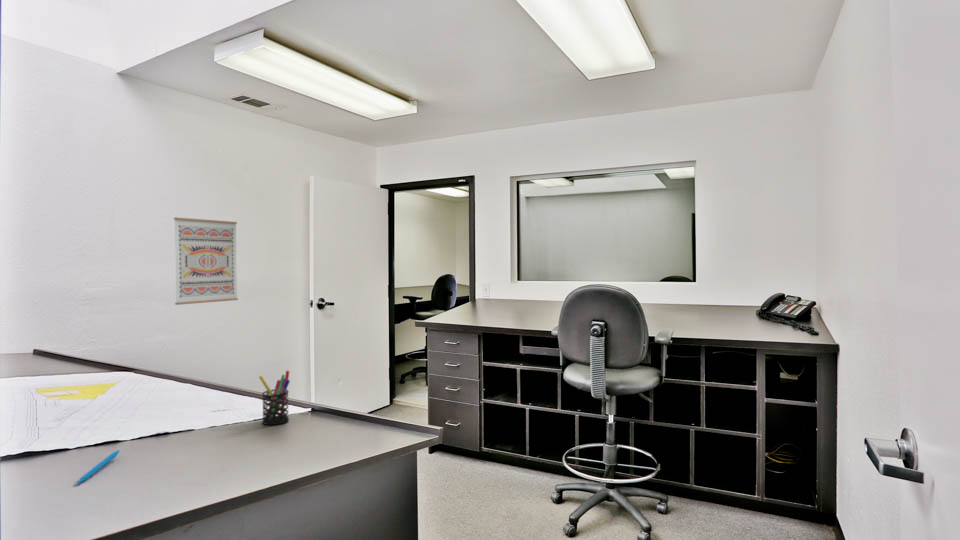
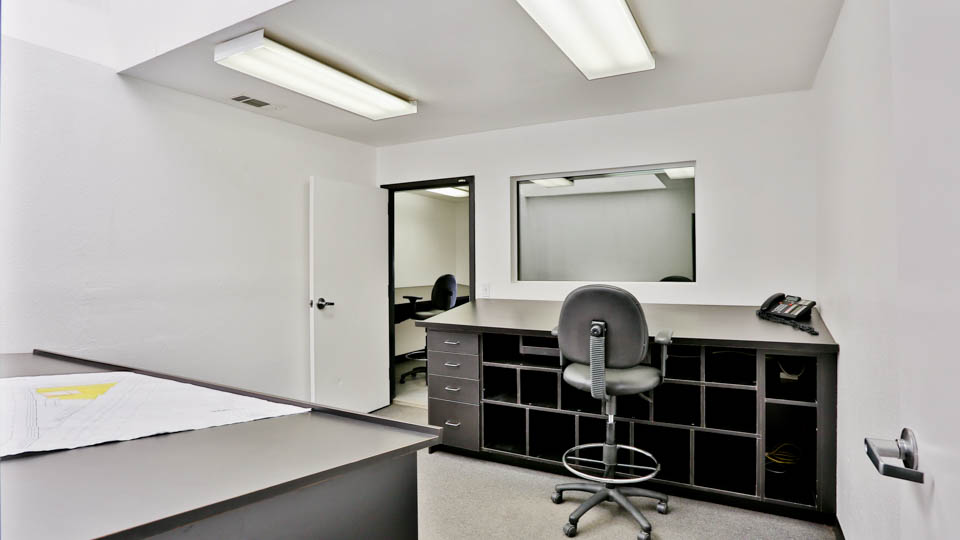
- pen holder [258,370,291,426]
- wall art [173,217,239,306]
- pen [75,449,121,486]
